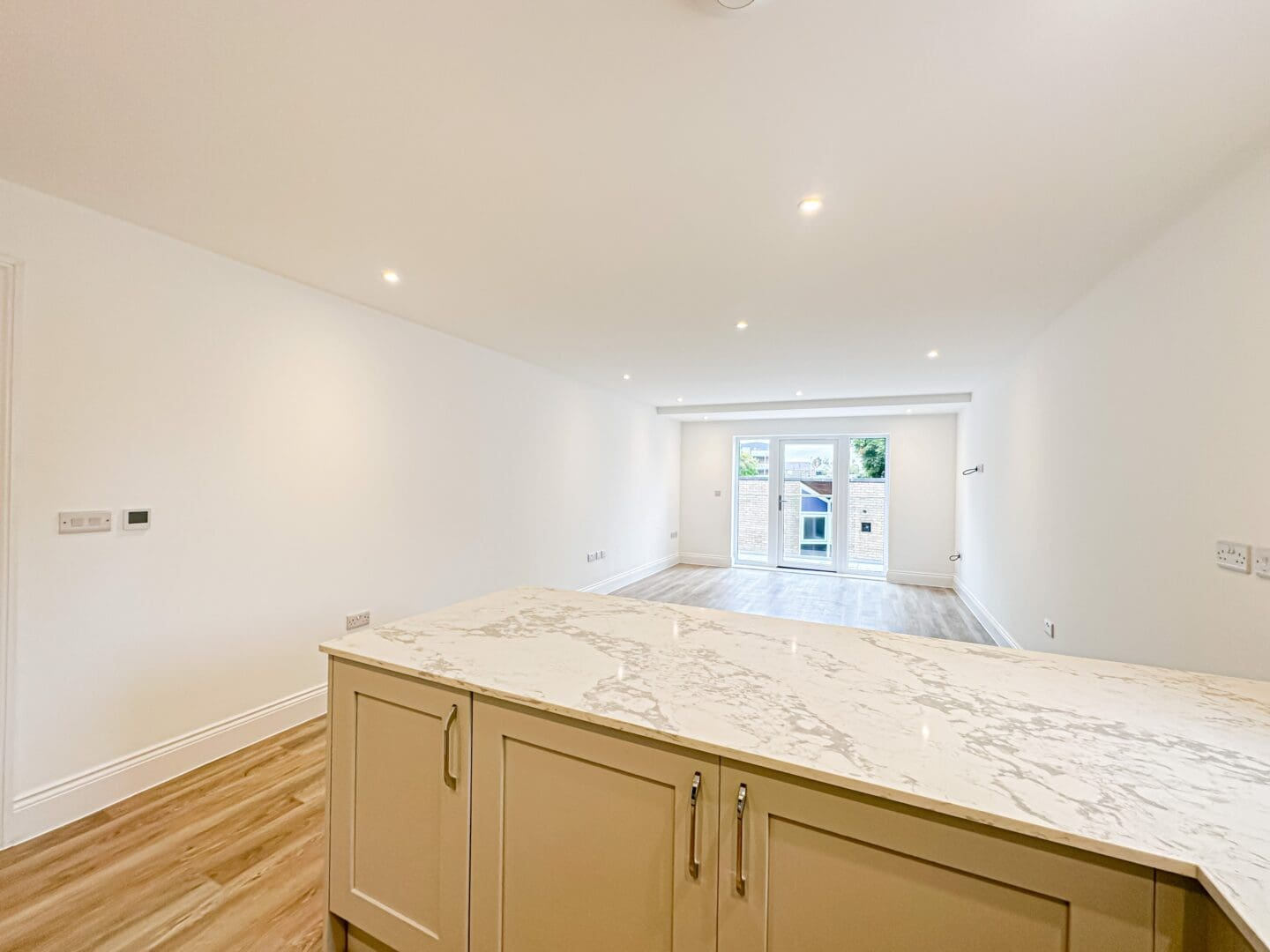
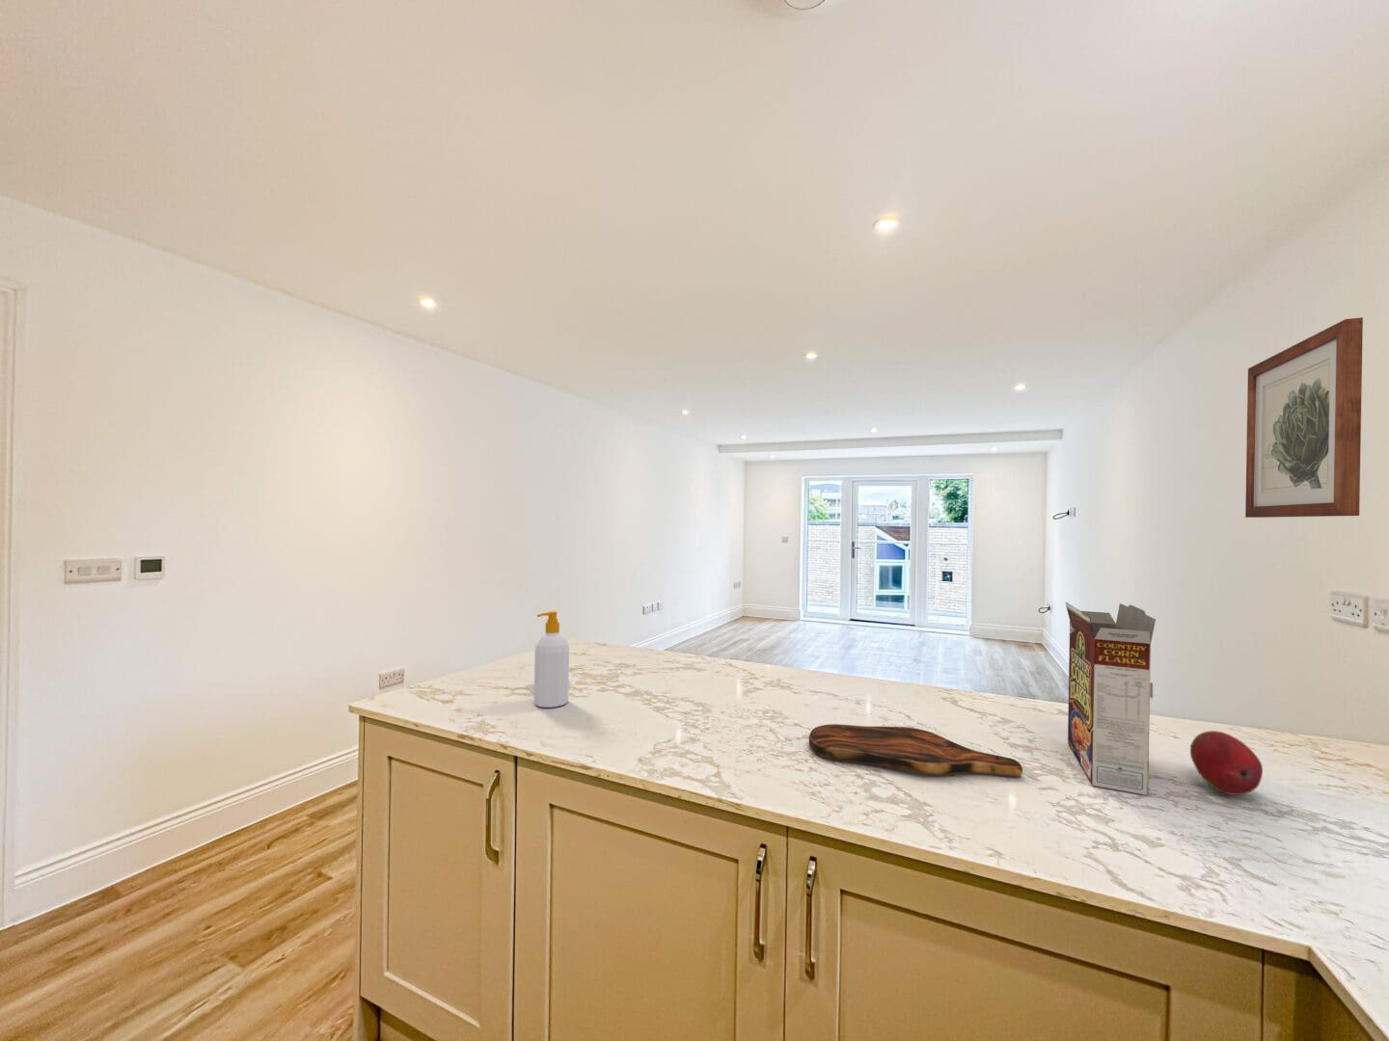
+ cereal box [1065,601,1156,796]
+ cutting board [808,723,1024,776]
+ wall art [1245,316,1364,518]
+ fruit [1189,729,1263,796]
+ soap bottle [534,610,570,709]
